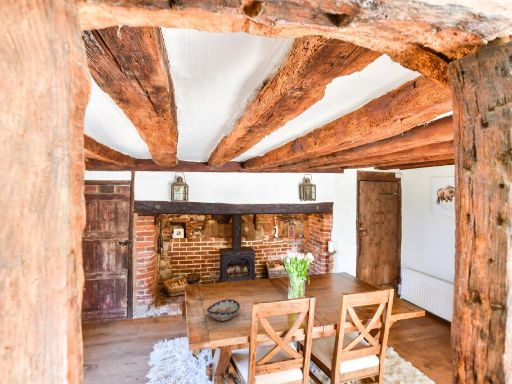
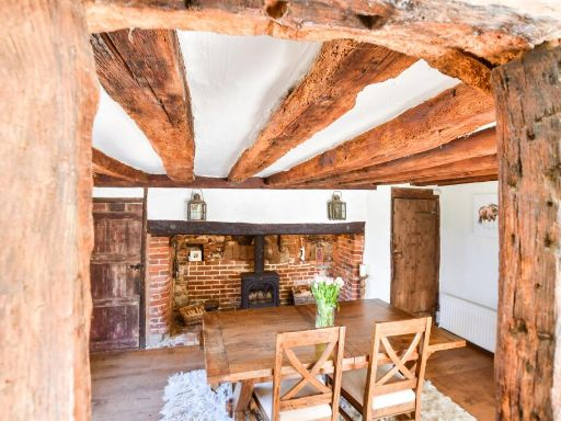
- decorative bowl [206,298,241,322]
